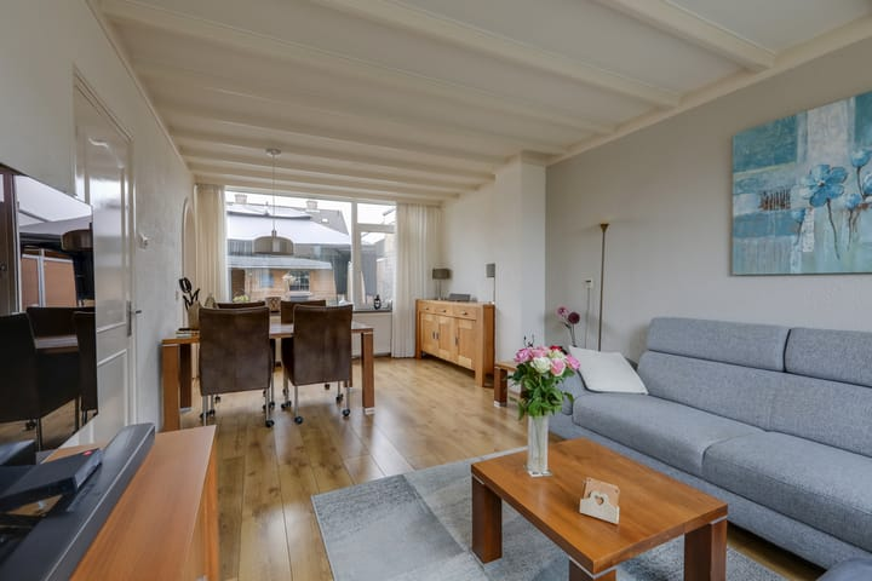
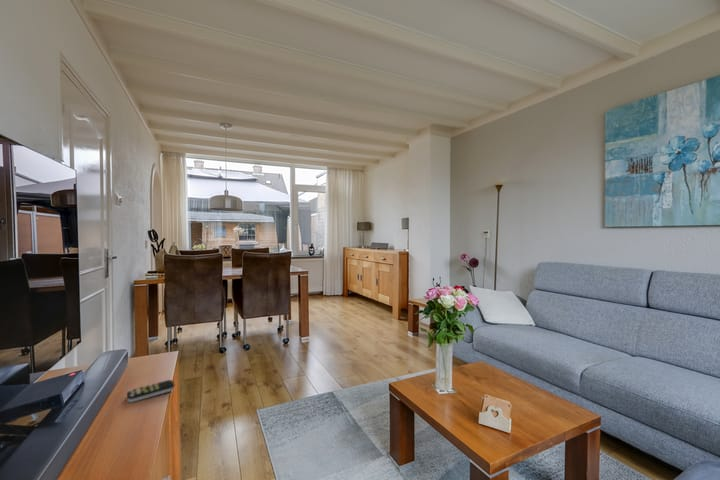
+ remote control [126,379,176,403]
